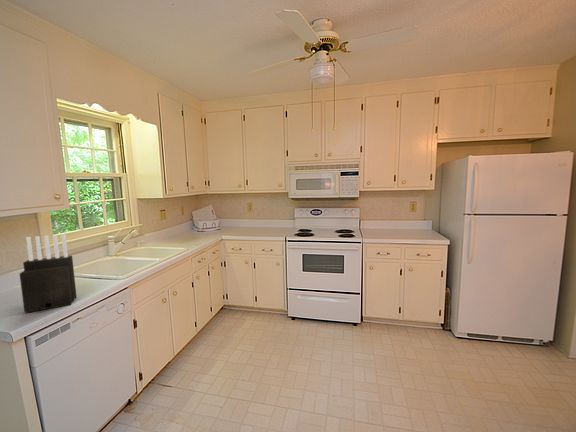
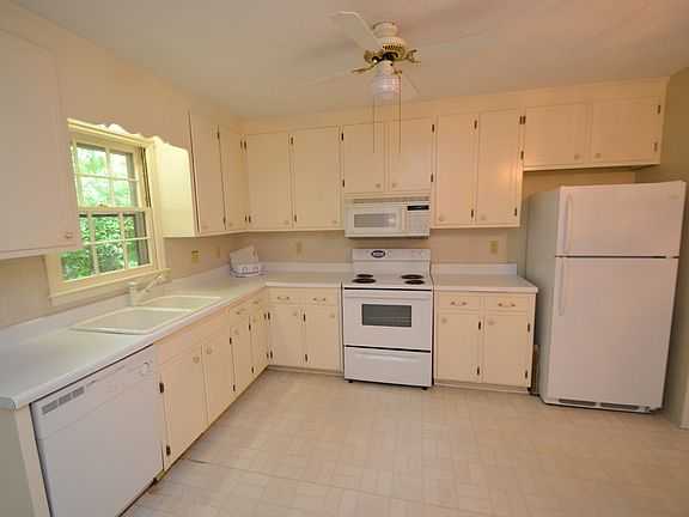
- knife block [18,233,78,314]
